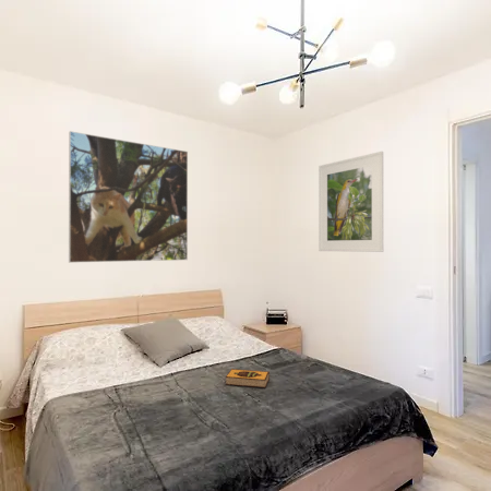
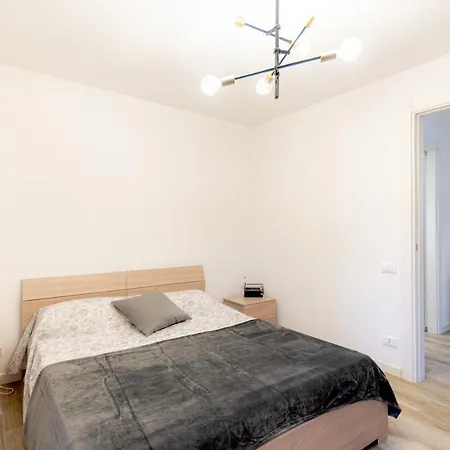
- hardback book [225,368,271,388]
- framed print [68,130,189,264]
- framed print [318,151,384,253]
